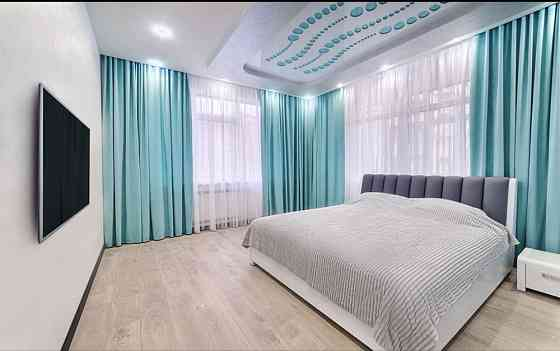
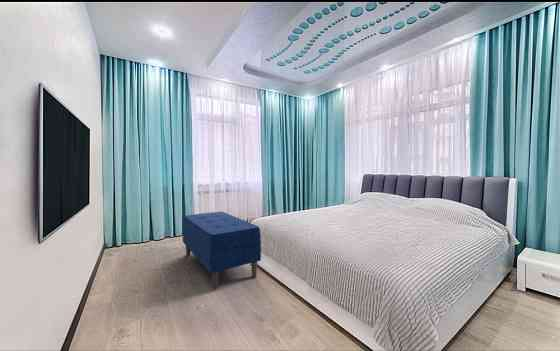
+ bench [182,211,262,290]
